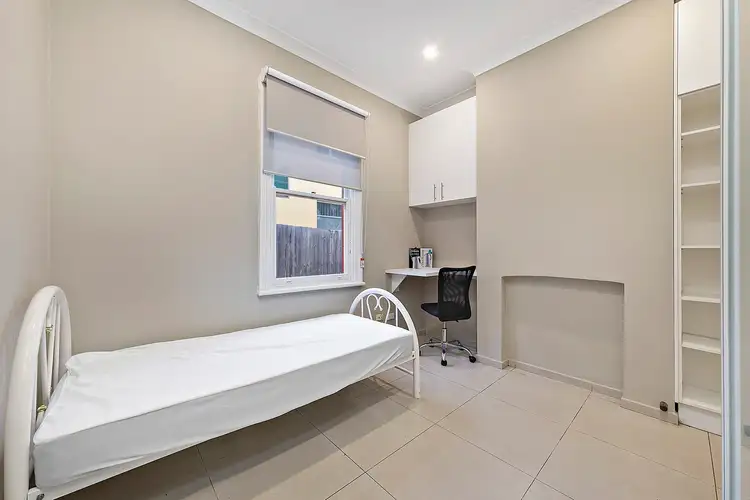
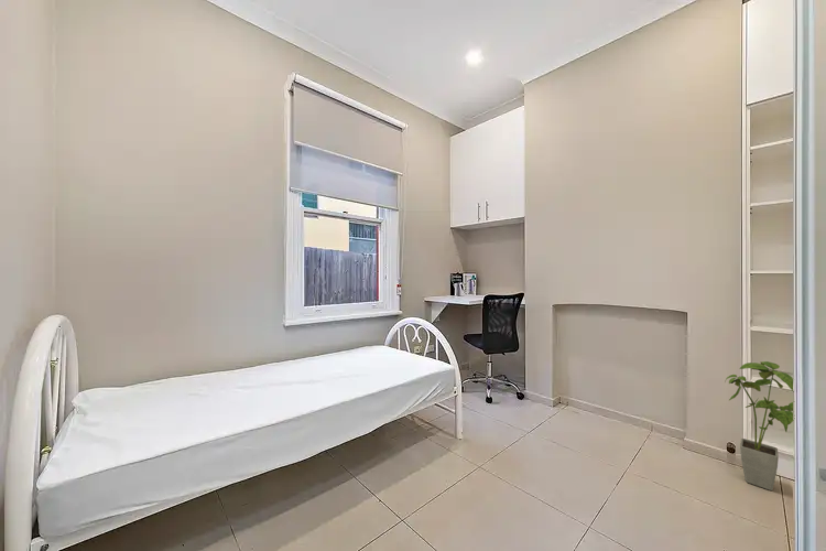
+ house plant [724,360,794,491]
